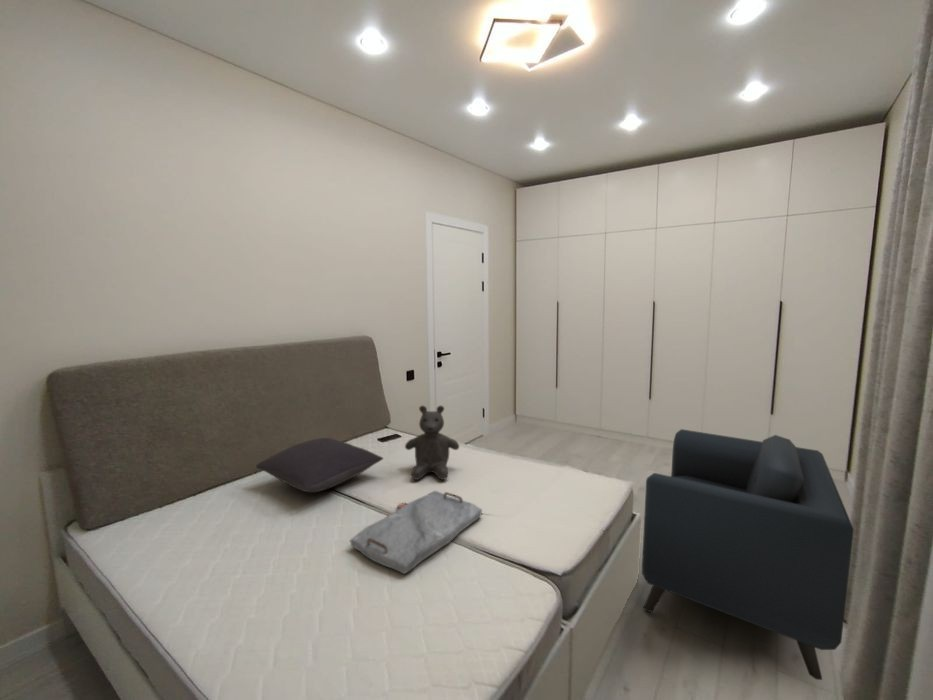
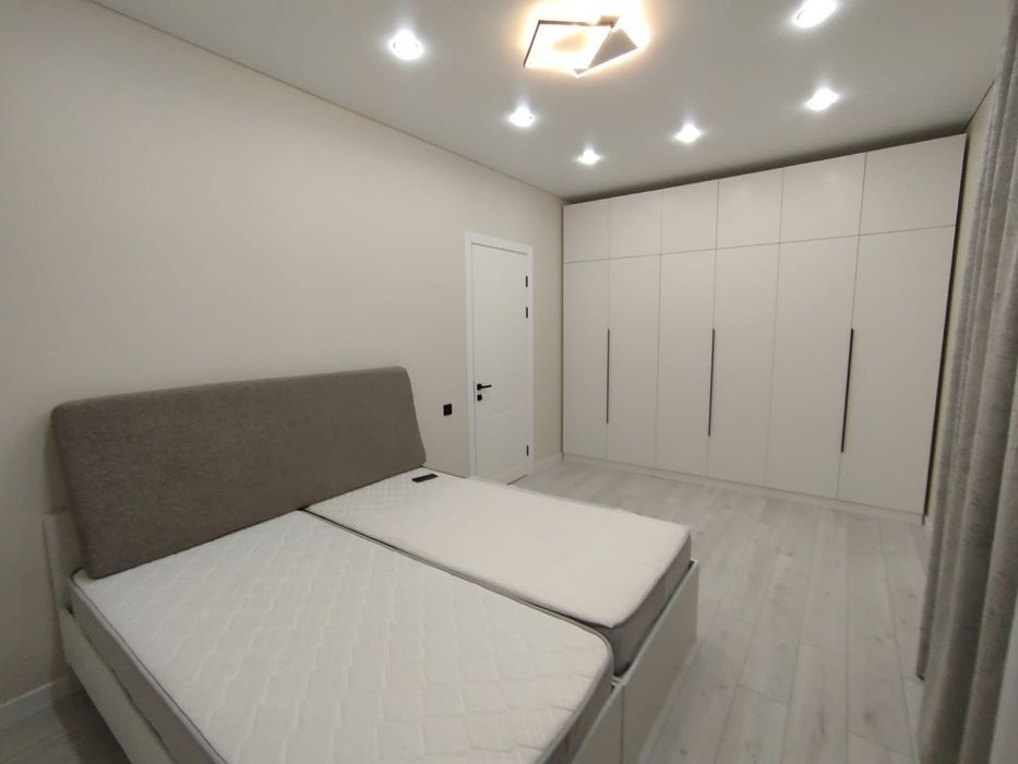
- serving tray [349,490,483,575]
- pillow [255,437,384,493]
- armchair [641,428,855,681]
- teddy bear [404,405,460,481]
